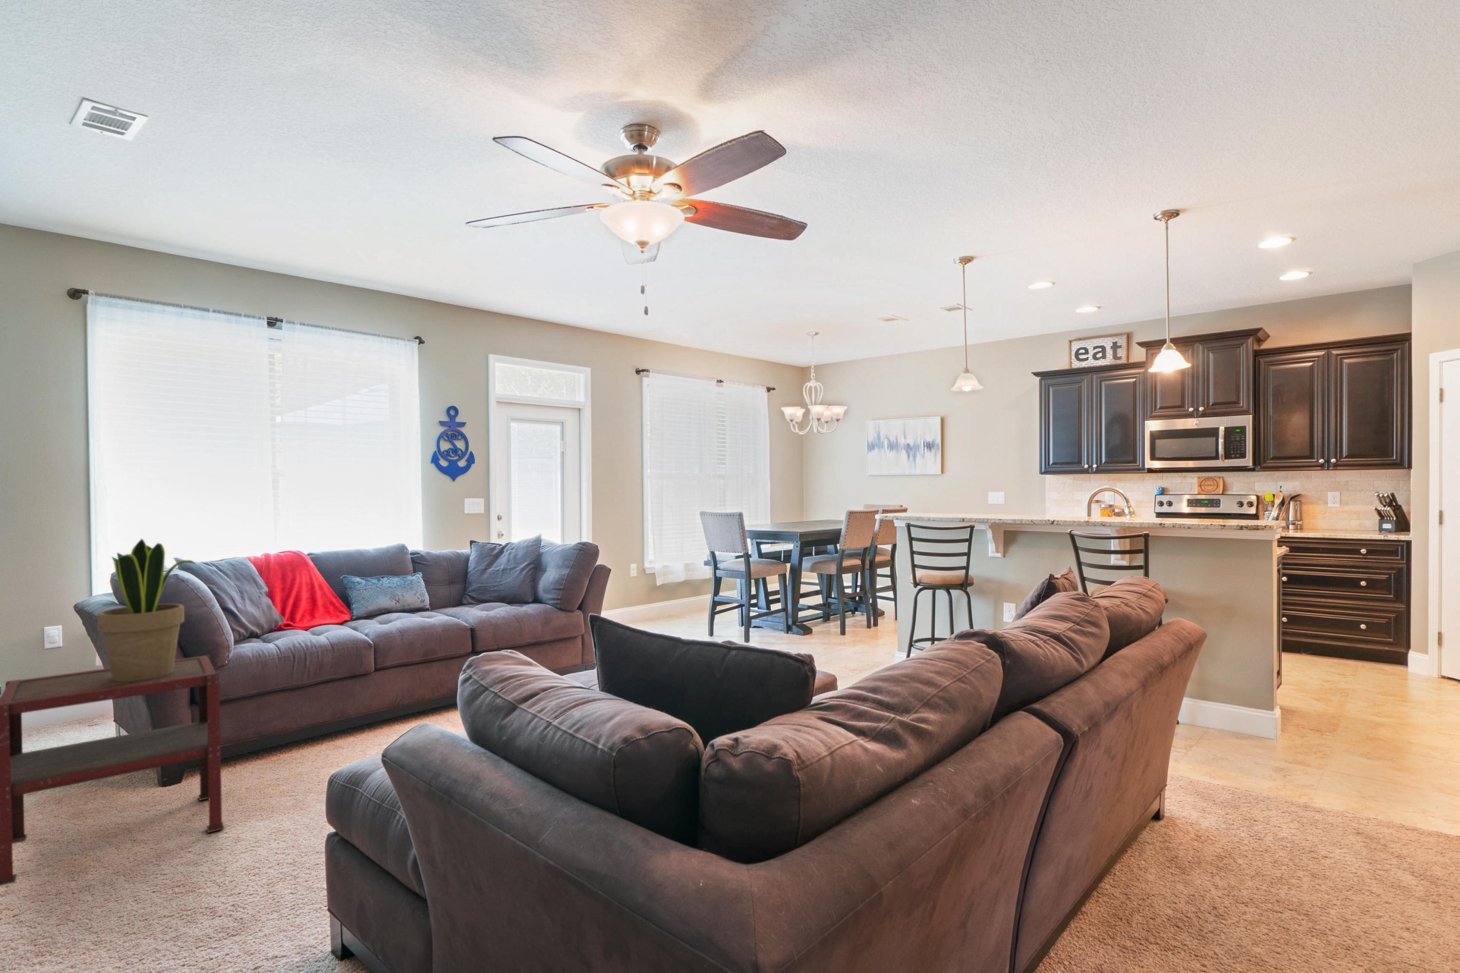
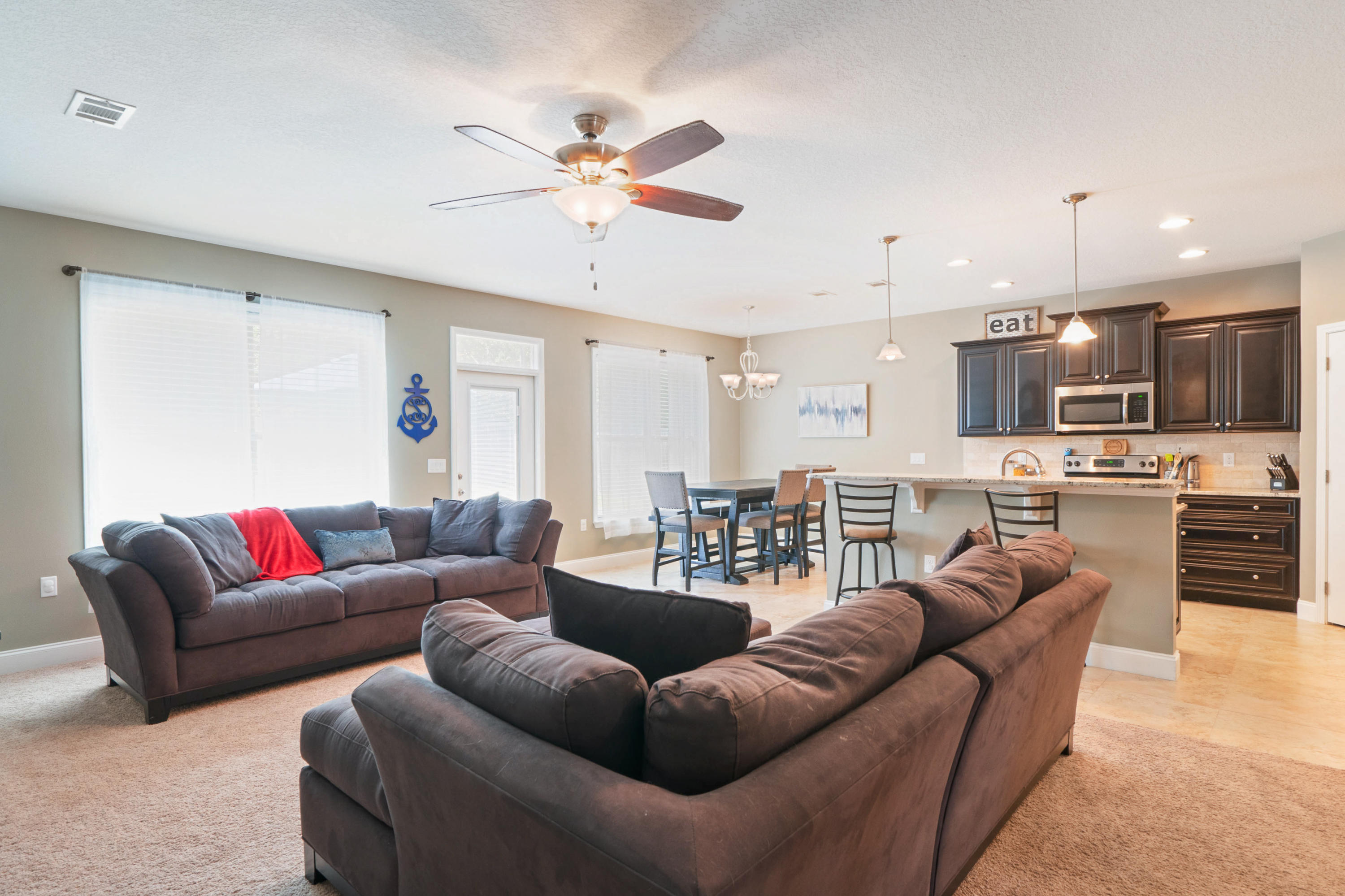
- potted plant [97,538,196,682]
- side table [0,654,225,886]
